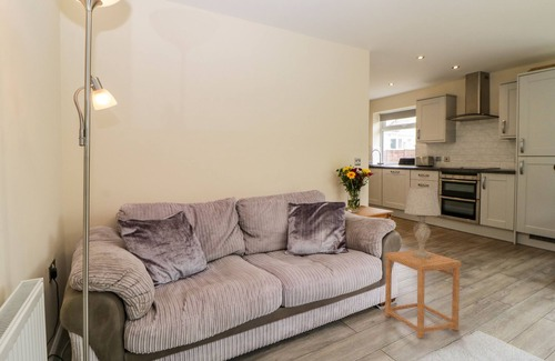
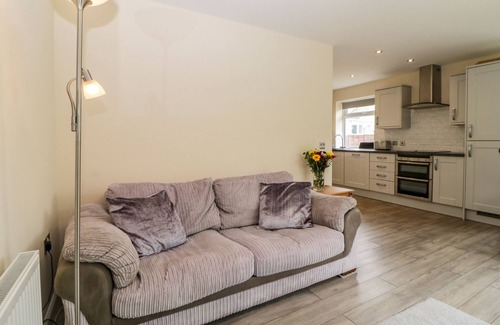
- side table [384,249,462,340]
- table lamp [403,187,442,259]
